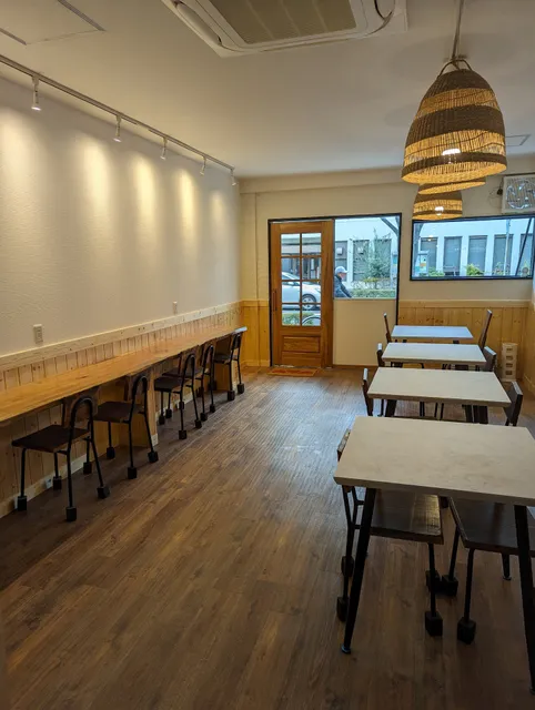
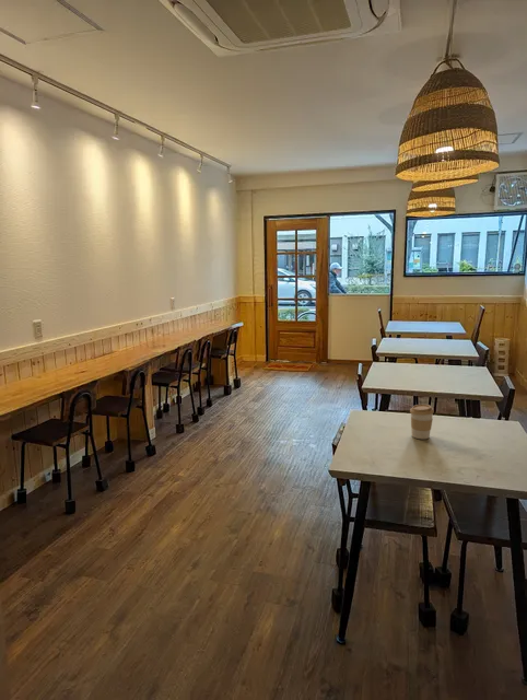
+ coffee cup [409,404,435,440]
